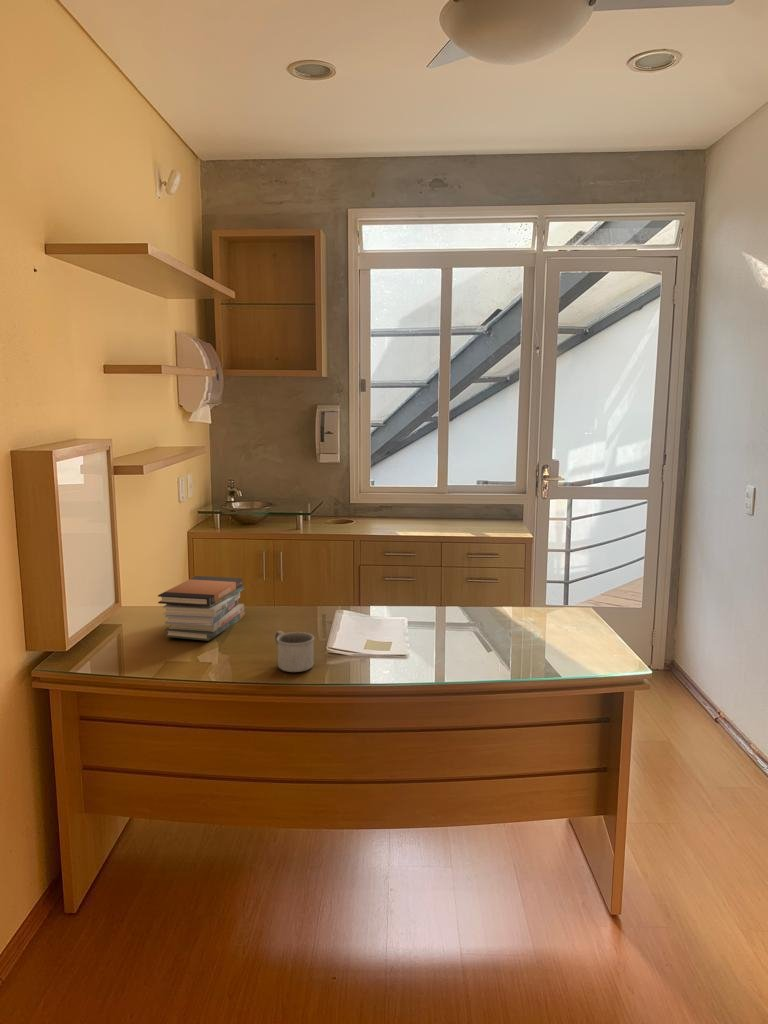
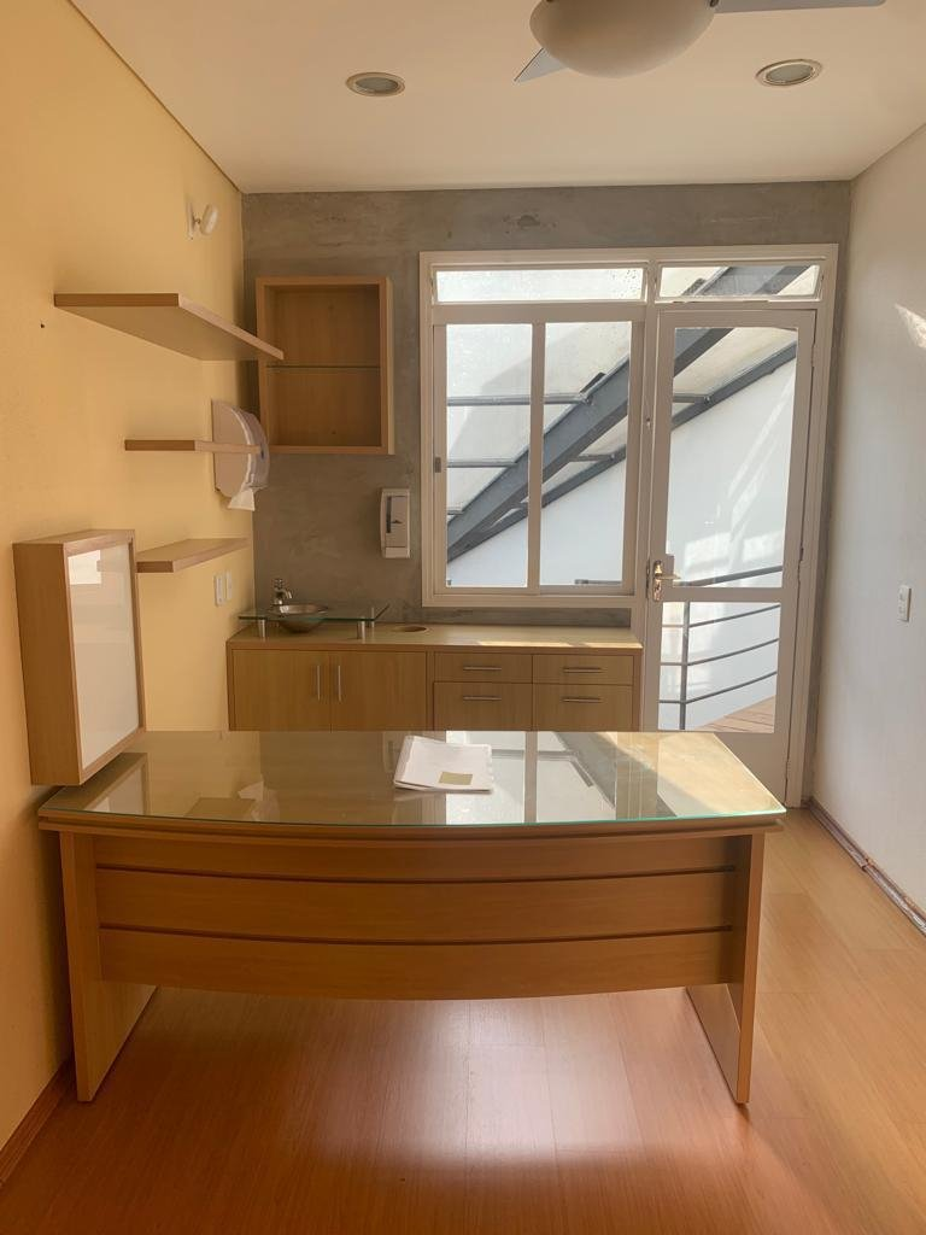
- mug [274,630,315,673]
- book stack [157,575,246,642]
